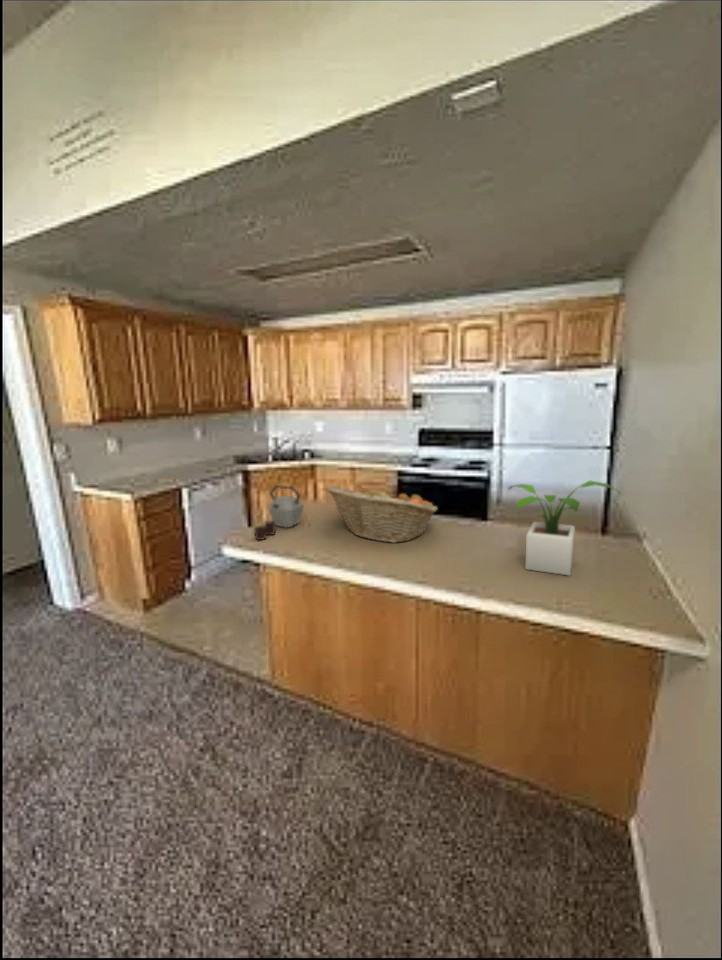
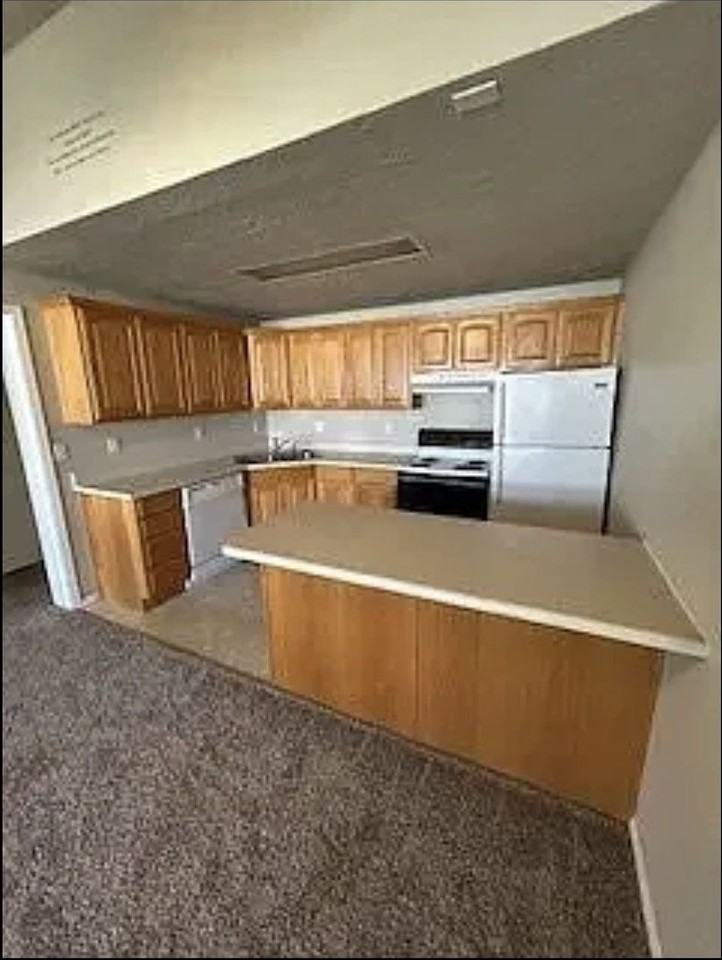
- potted plant [508,479,621,577]
- kettle [253,484,305,541]
- fruit basket [325,485,439,544]
